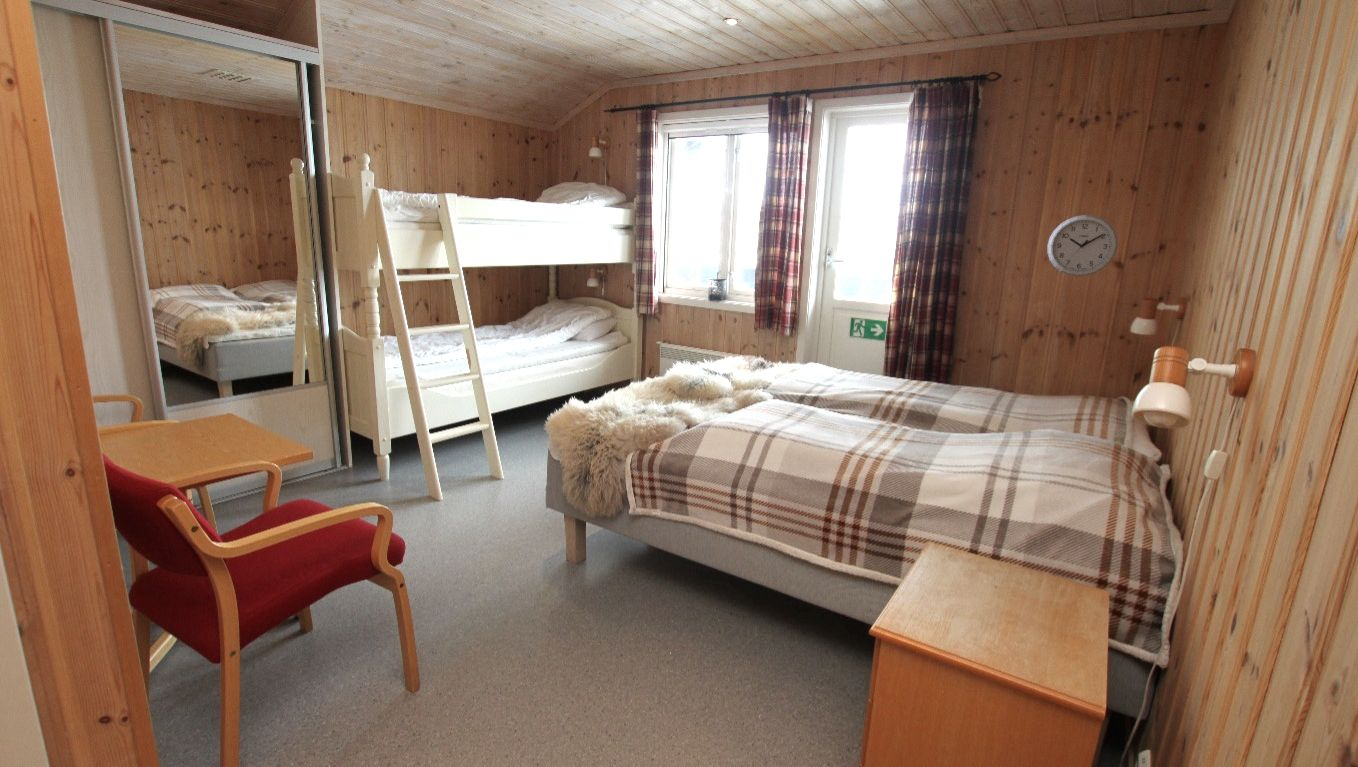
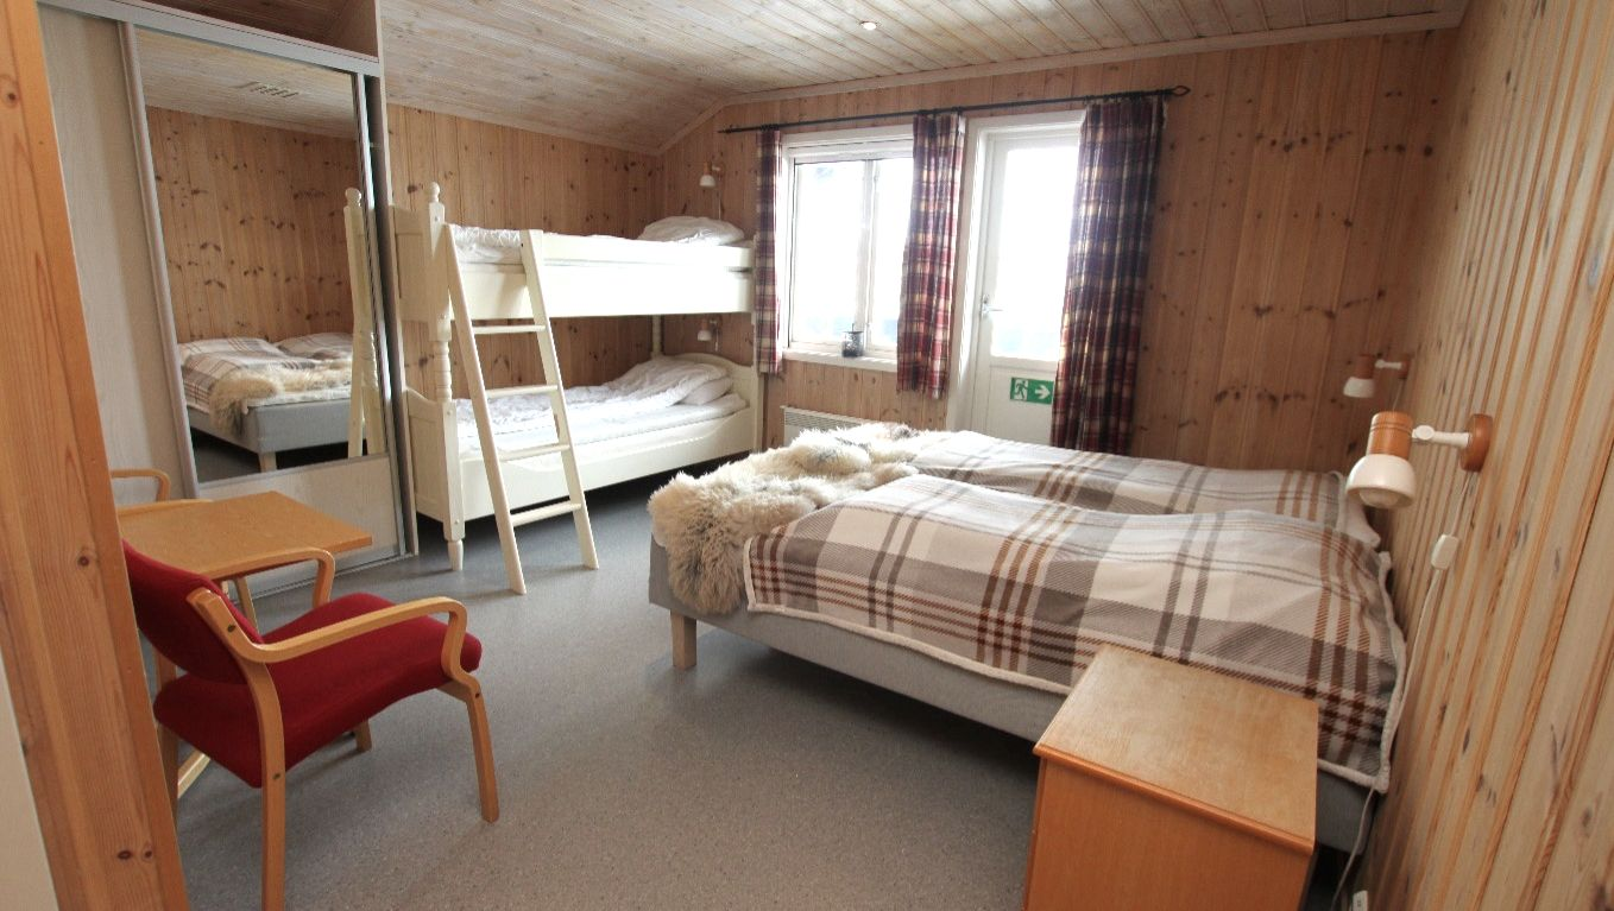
- wall clock [1047,214,1119,277]
